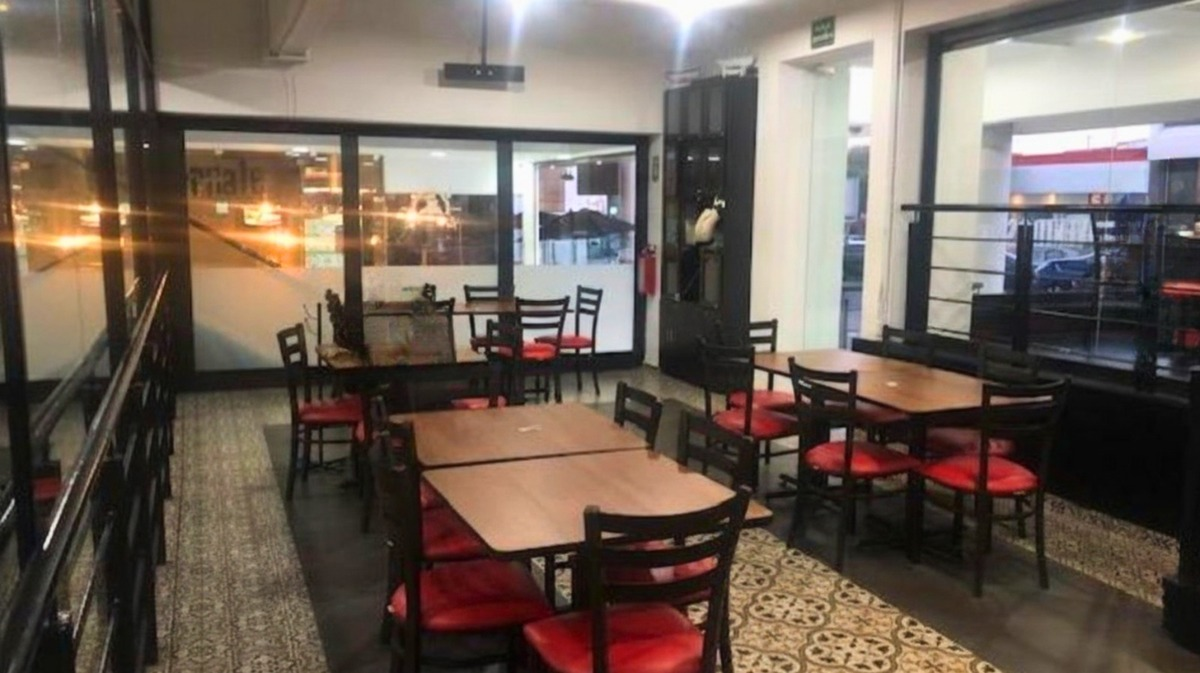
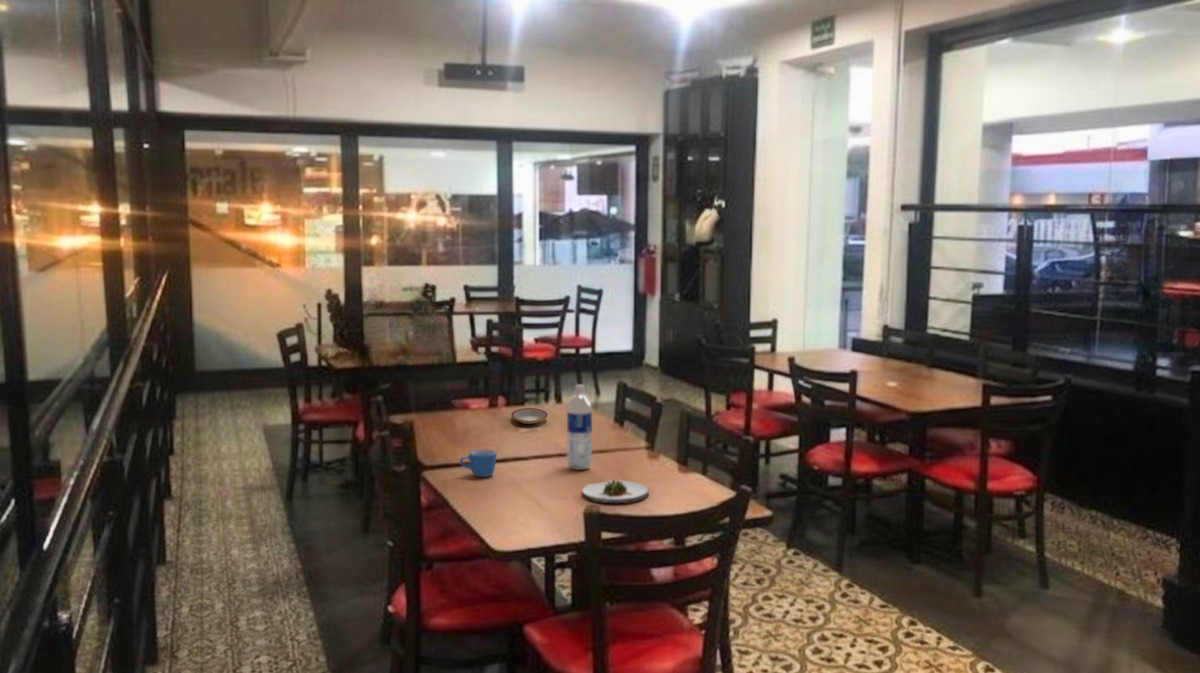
+ plate [510,407,549,425]
+ salad plate [581,479,650,504]
+ mug [459,448,498,478]
+ water bottle [566,384,593,471]
